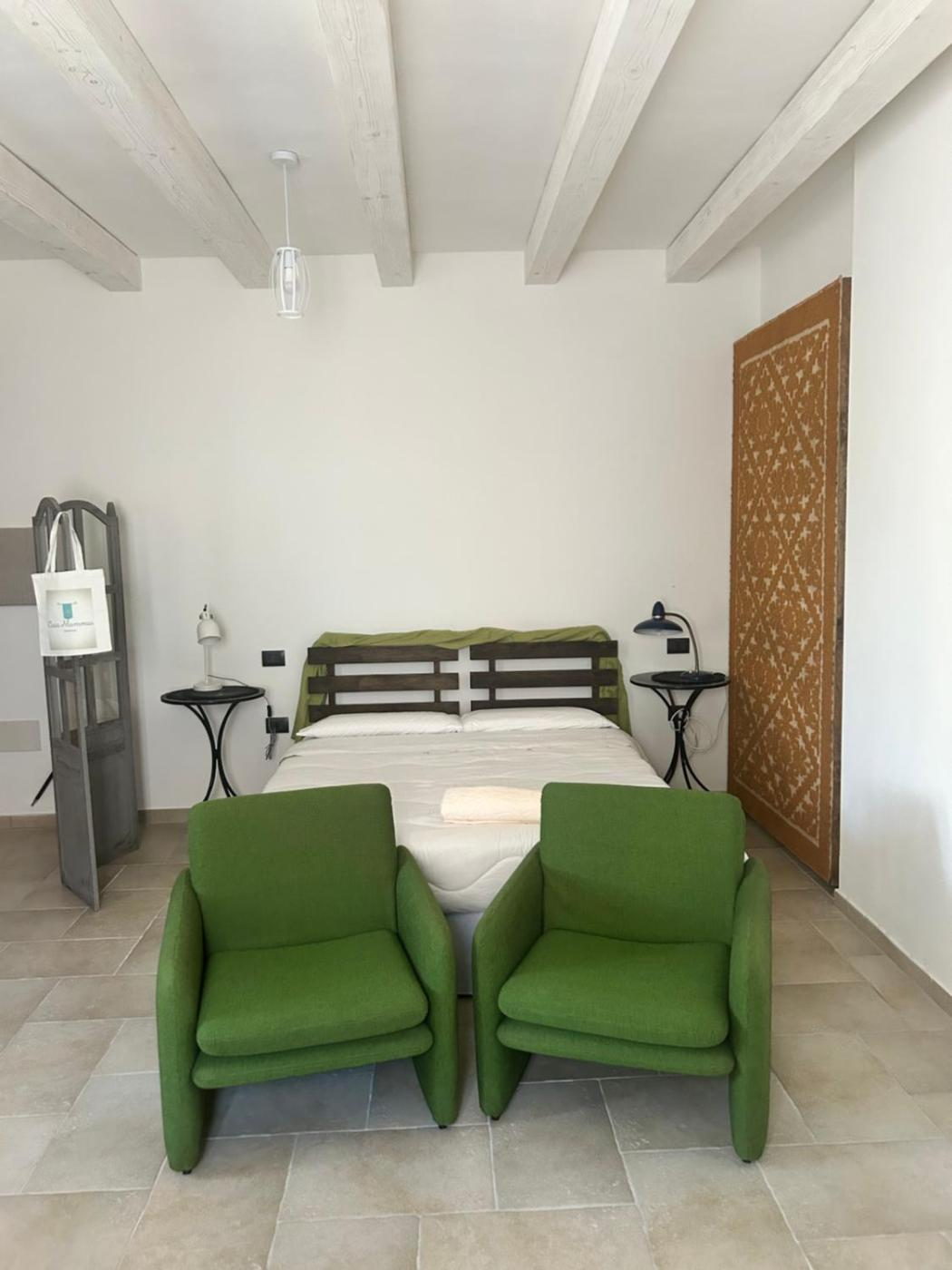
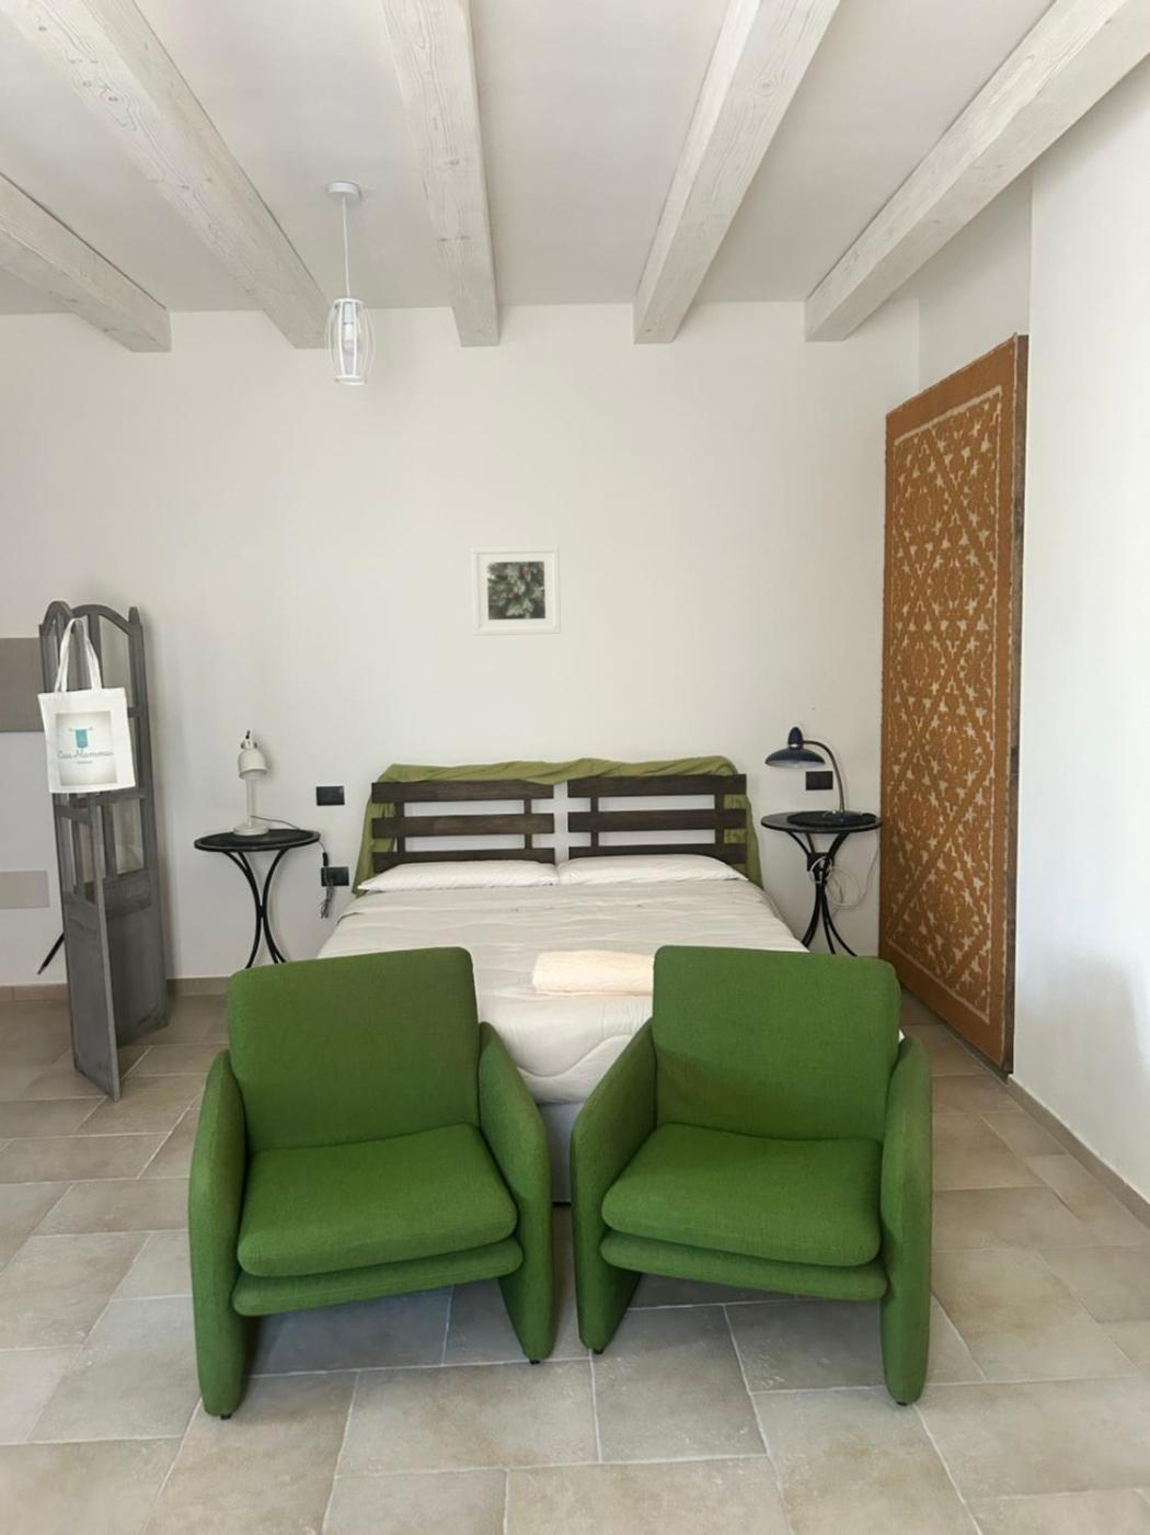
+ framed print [470,545,562,637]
